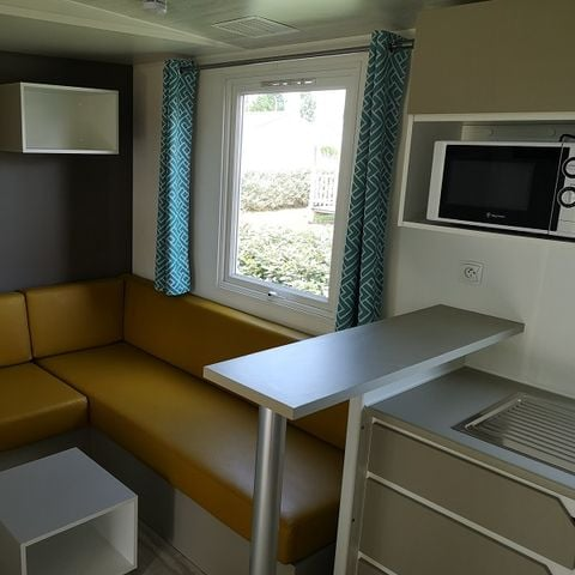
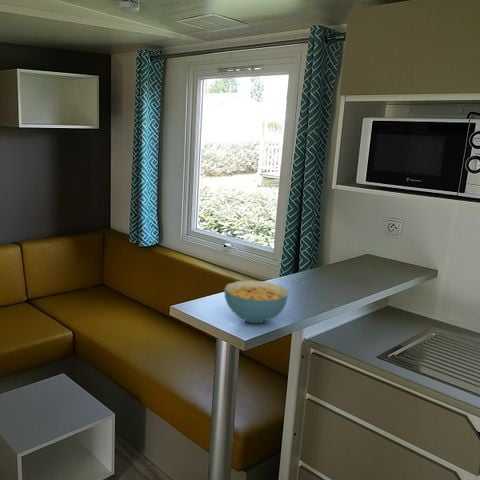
+ cereal bowl [223,279,290,324]
